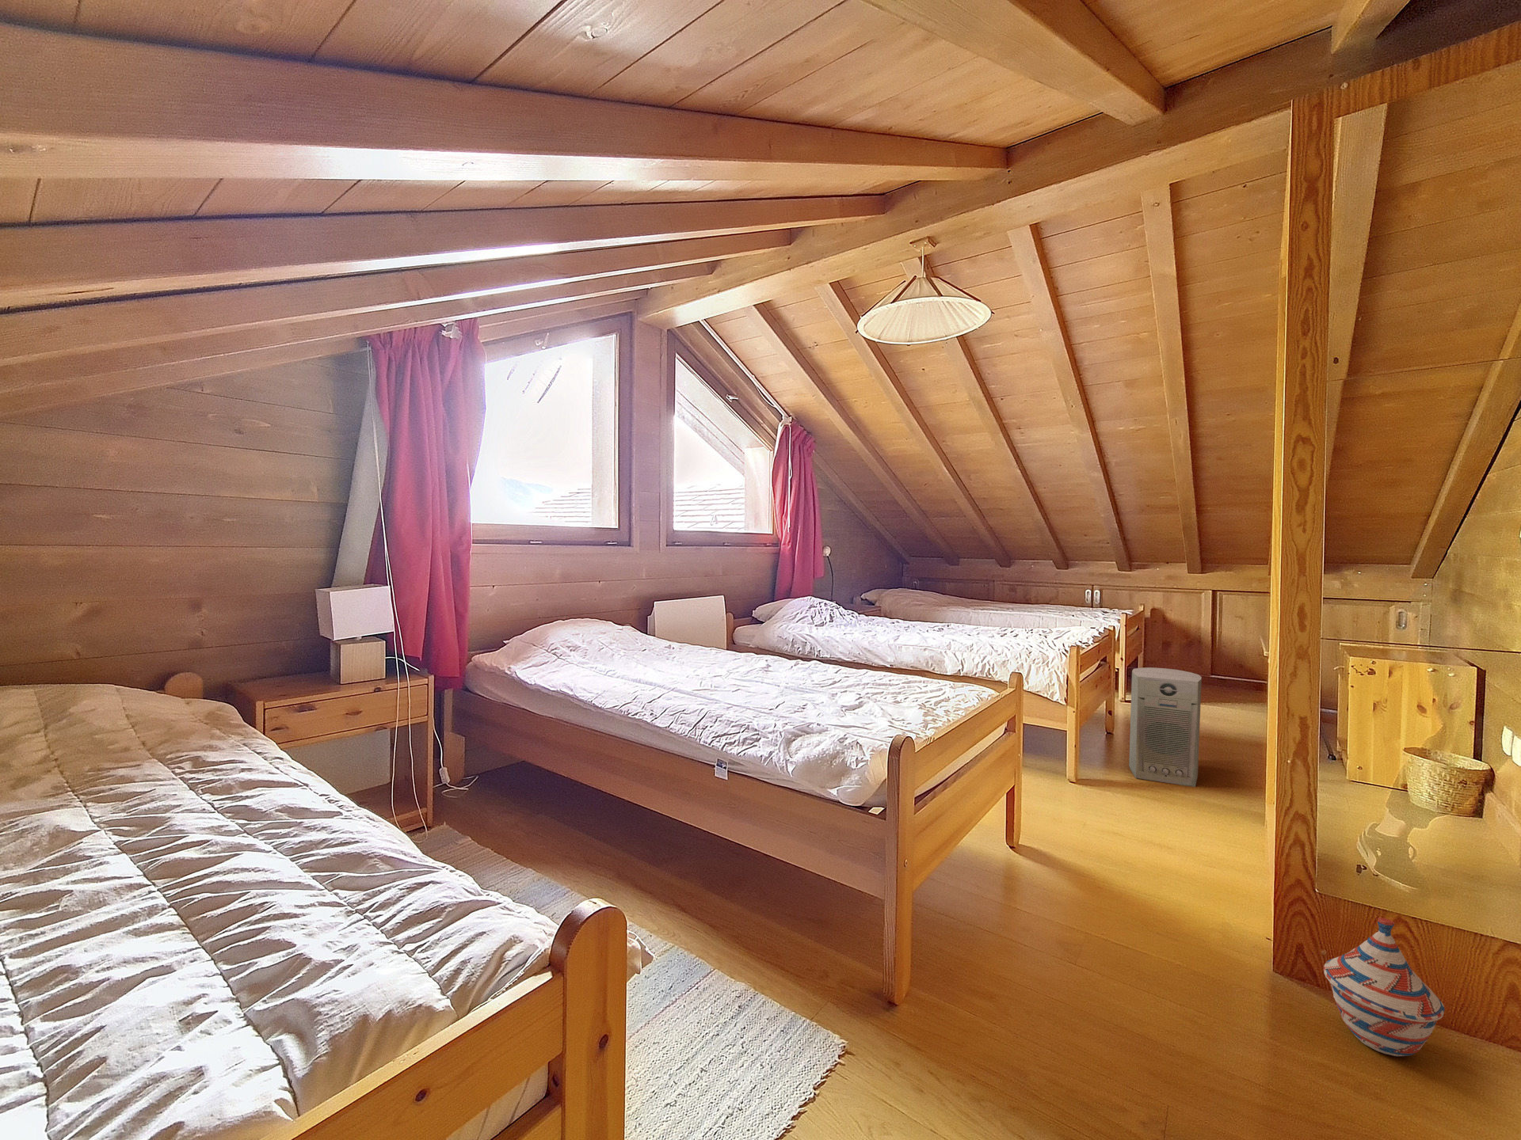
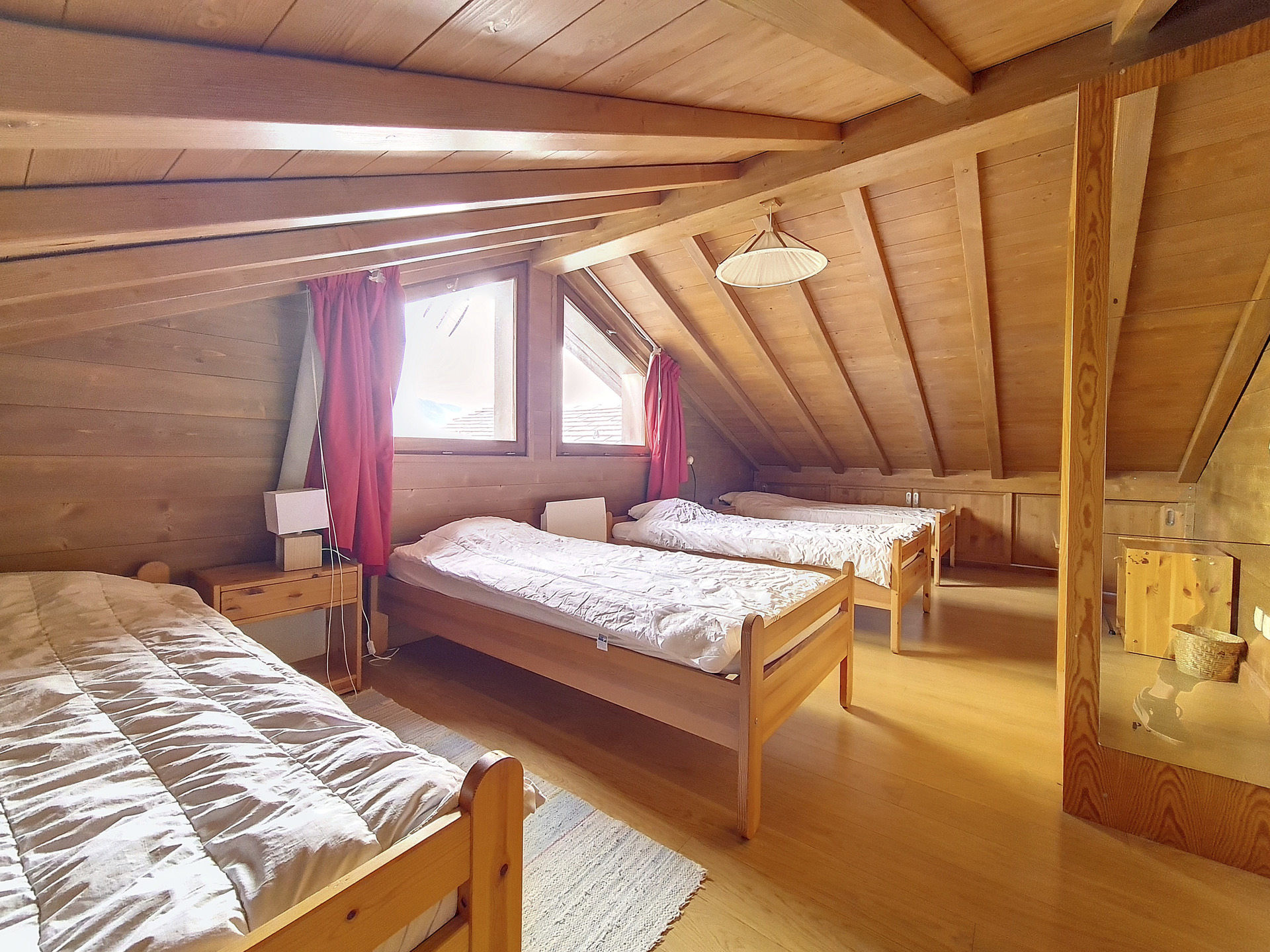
- fan [1128,667,1202,788]
- woven basket [1323,917,1446,1057]
